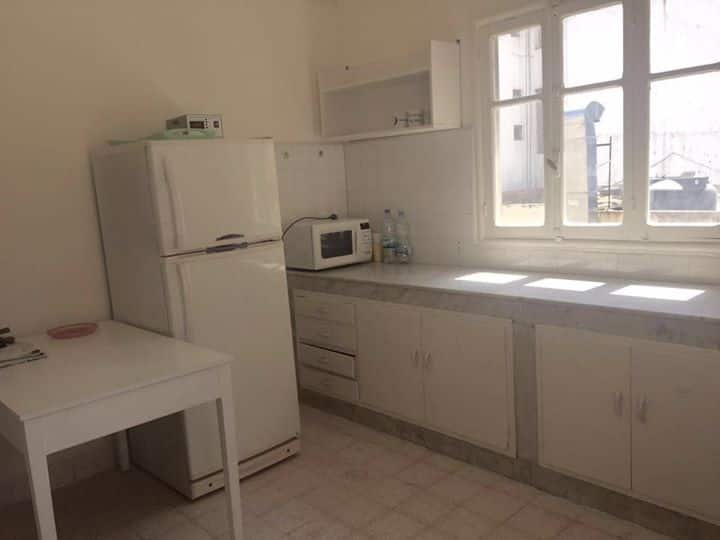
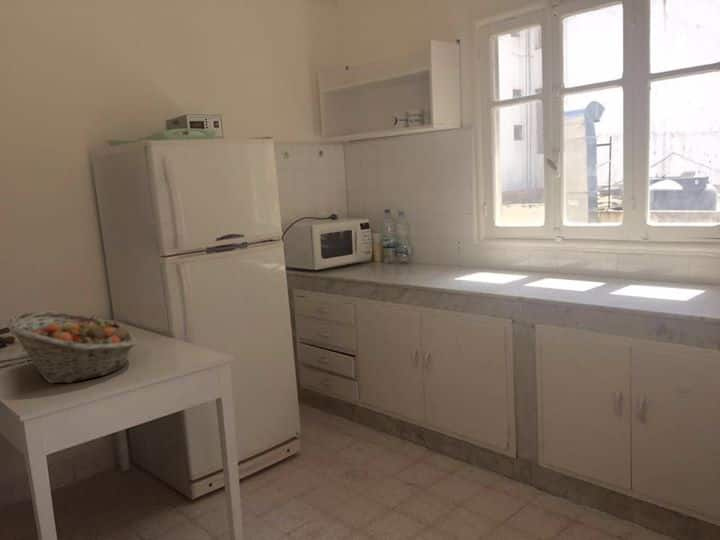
+ fruit basket [6,310,137,385]
